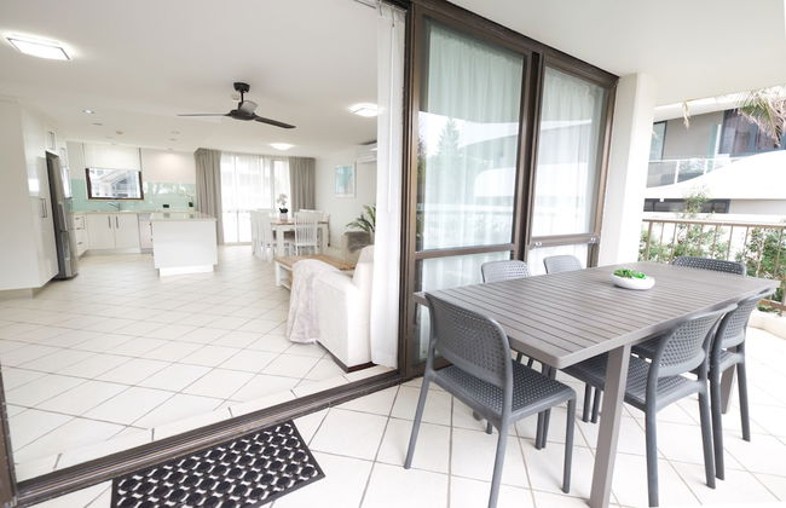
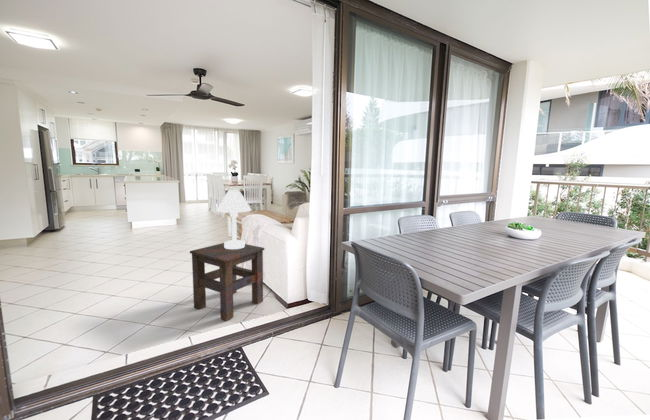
+ lamp [215,190,253,249]
+ side table [189,242,265,322]
